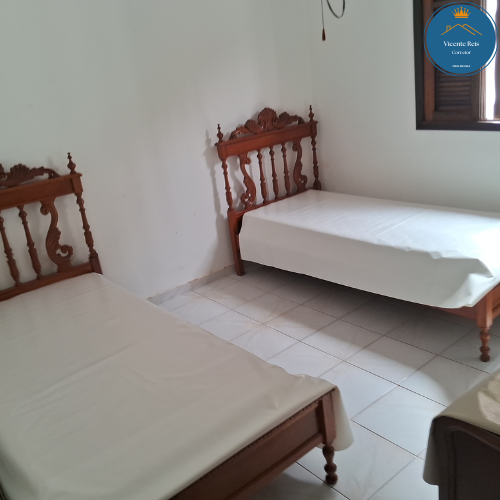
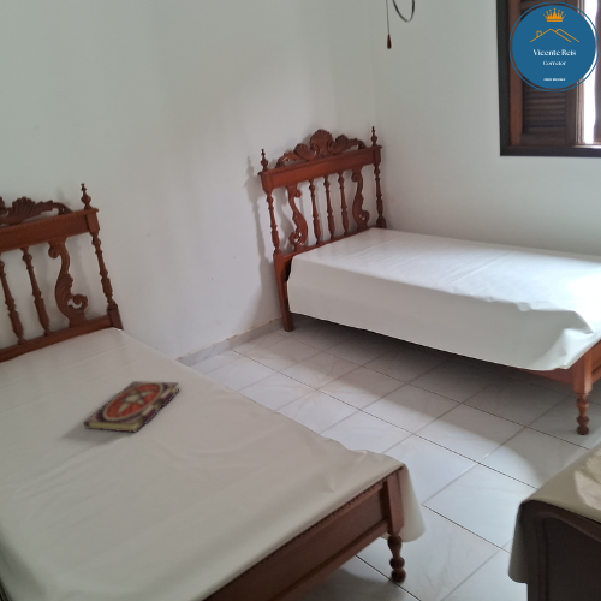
+ book [83,380,182,434]
